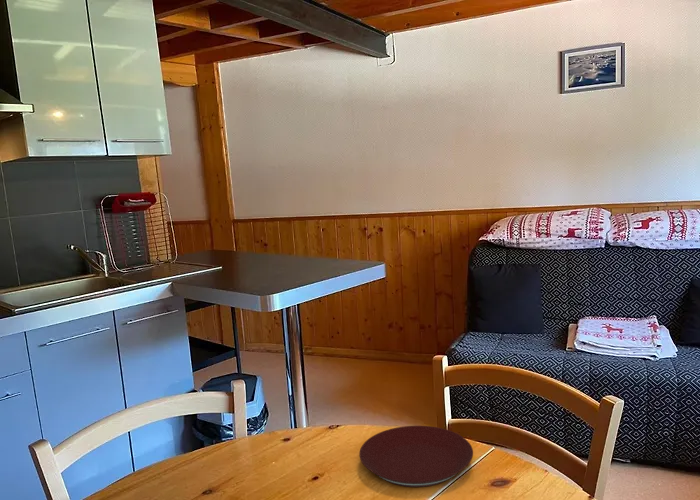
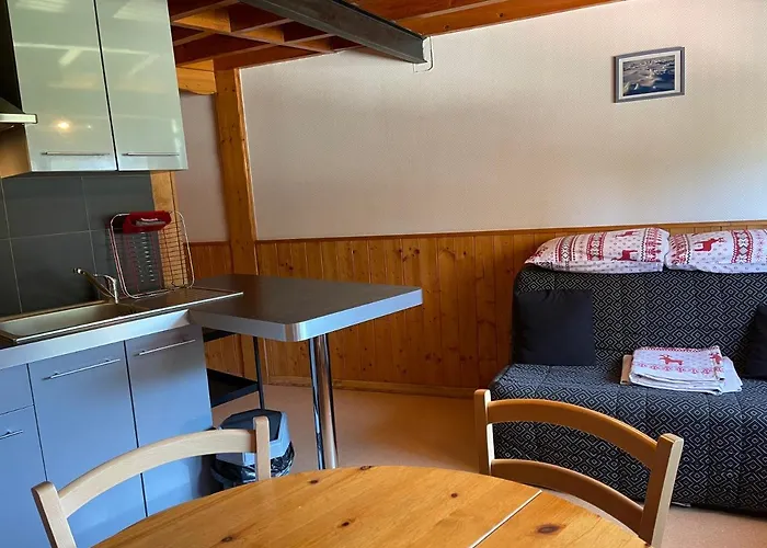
- plate [358,425,474,488]
